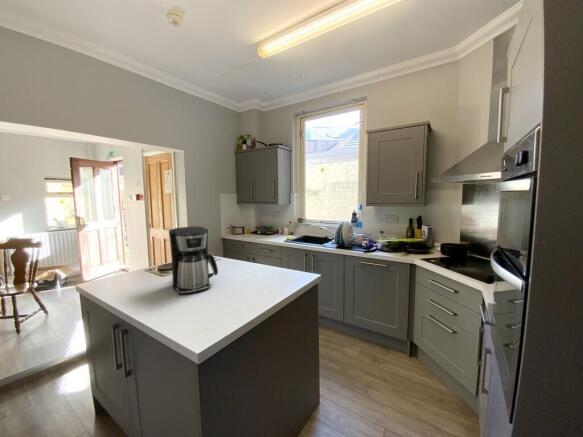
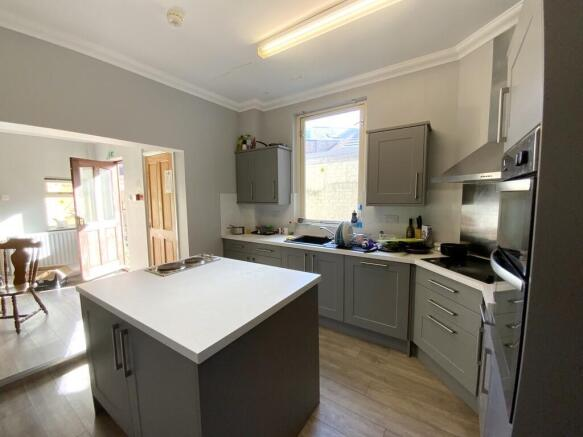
- coffee maker [168,225,219,295]
